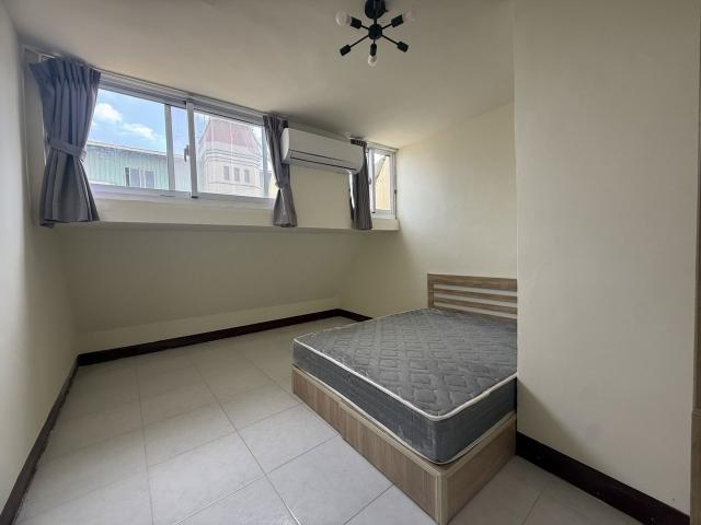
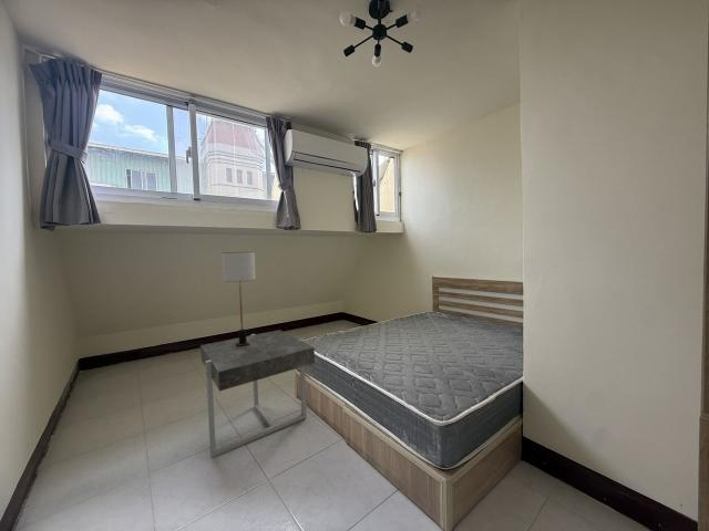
+ table lamp [222,251,257,346]
+ side table [199,329,316,458]
